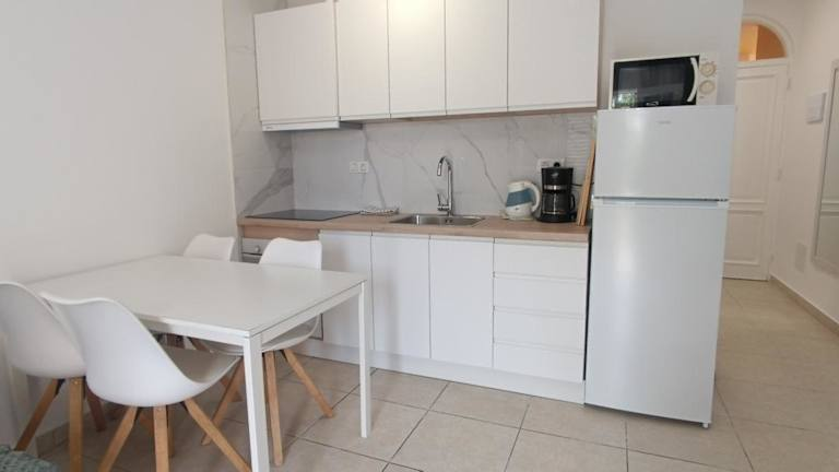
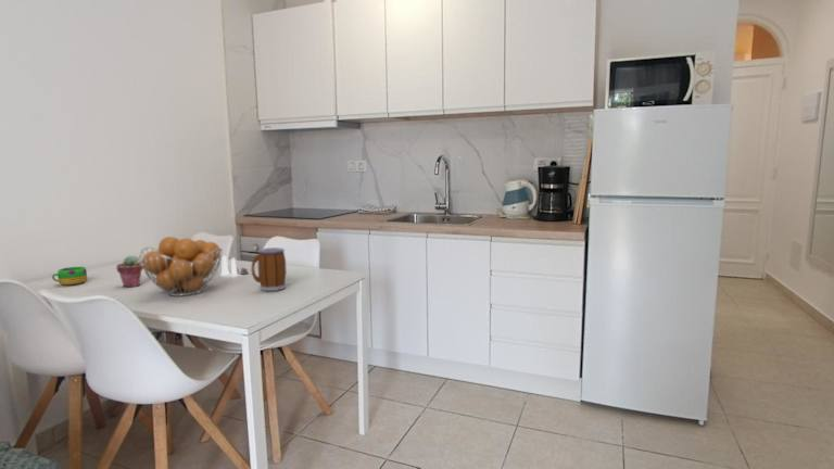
+ potted succulent [115,254,143,288]
+ salt and pepper shaker set [219,255,250,277]
+ mug [251,246,288,292]
+ mug [51,266,88,287]
+ fruit basket [138,236,224,297]
